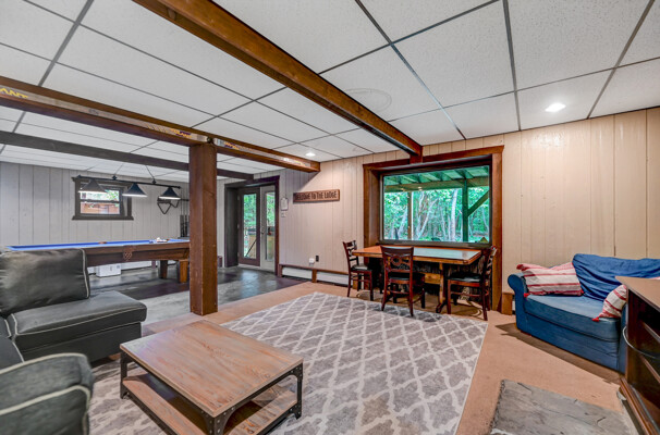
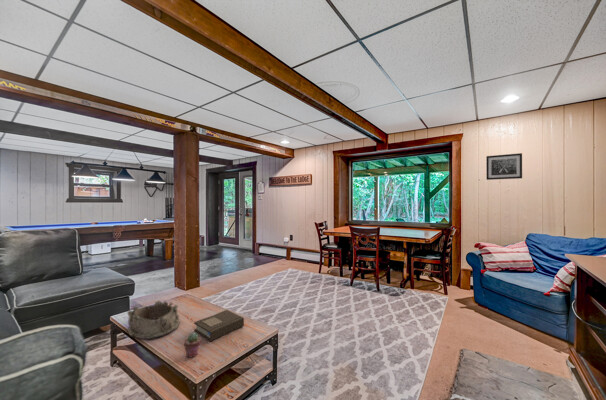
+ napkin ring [126,300,181,340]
+ potted succulent [183,332,202,359]
+ book [193,309,245,342]
+ wall art [485,152,523,181]
